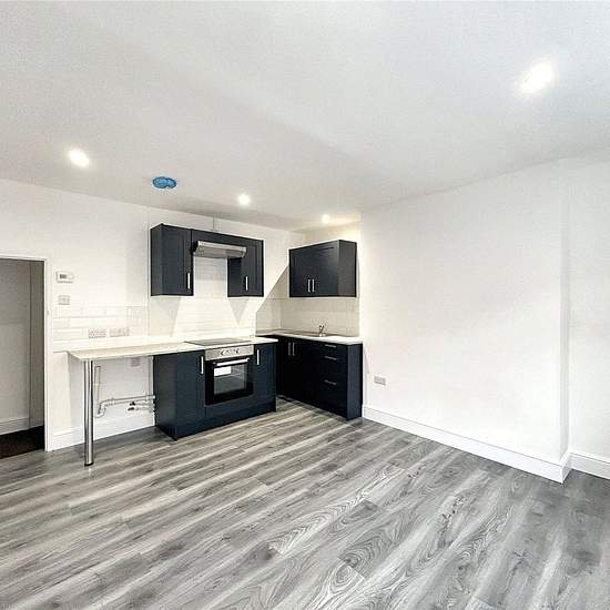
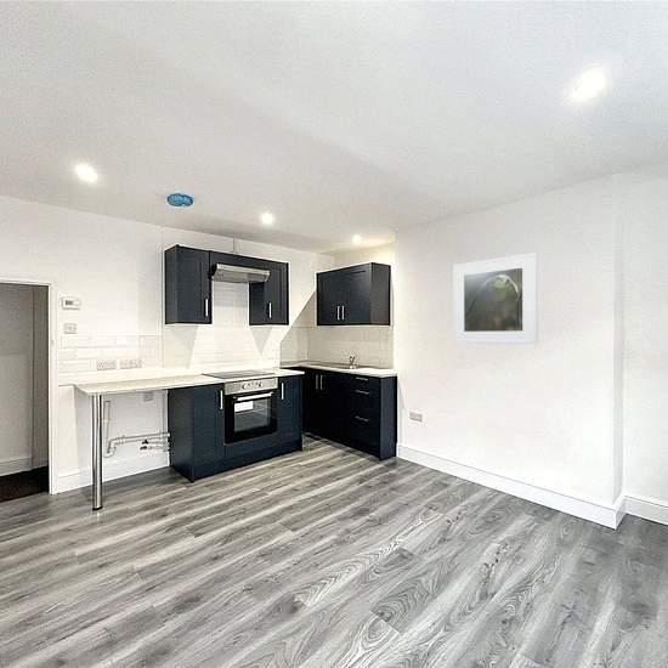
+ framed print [452,251,538,345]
